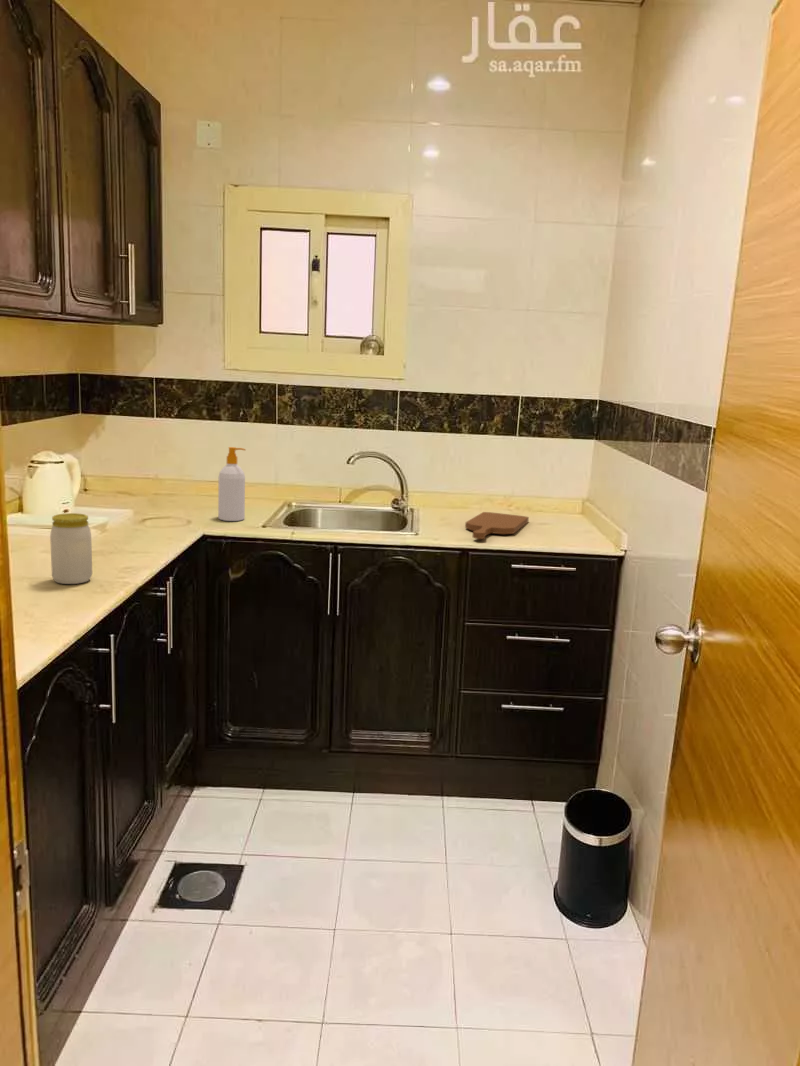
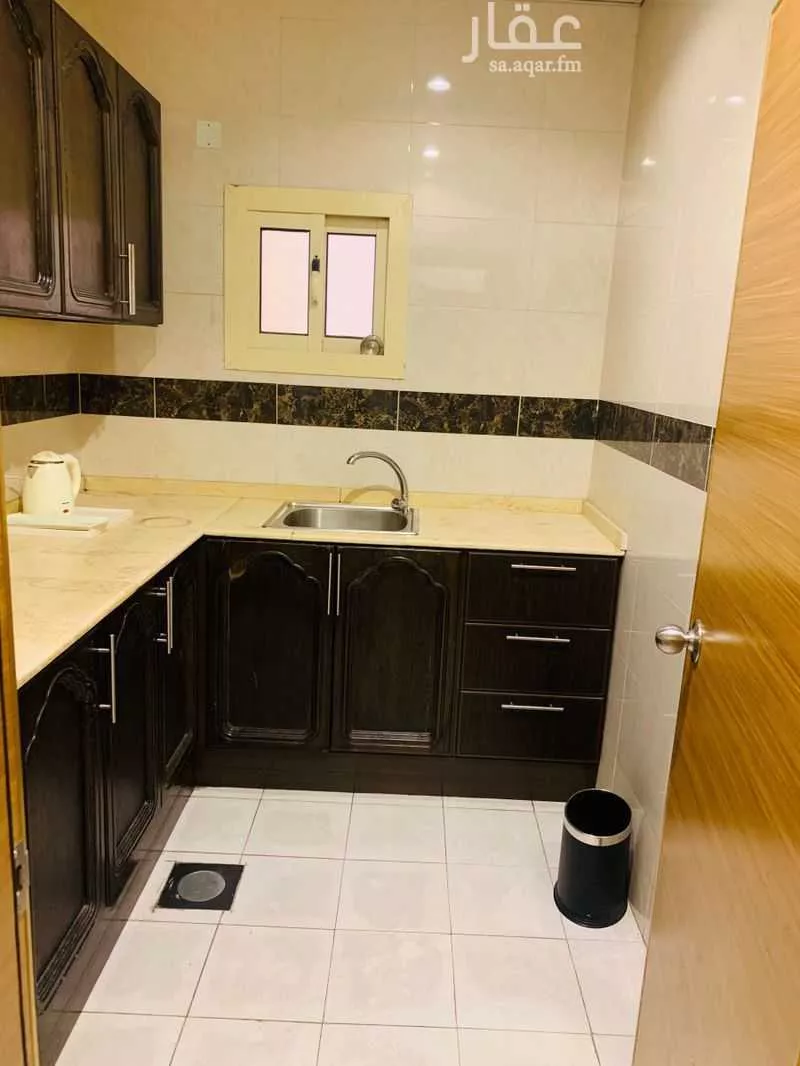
- jar [49,512,93,585]
- soap bottle [217,446,247,522]
- cutting board [464,511,530,540]
